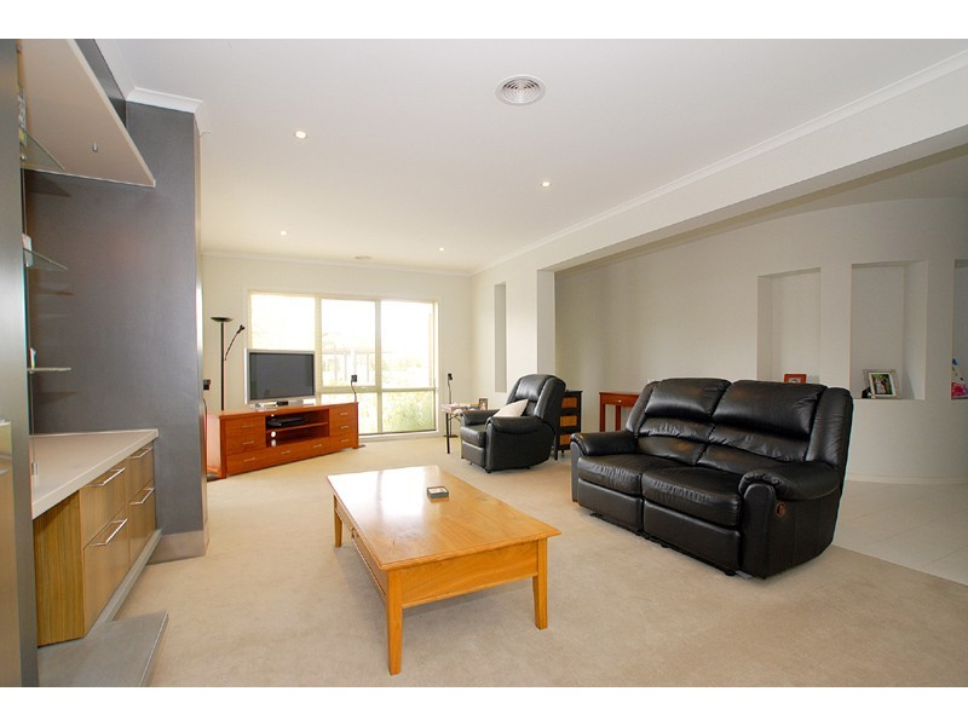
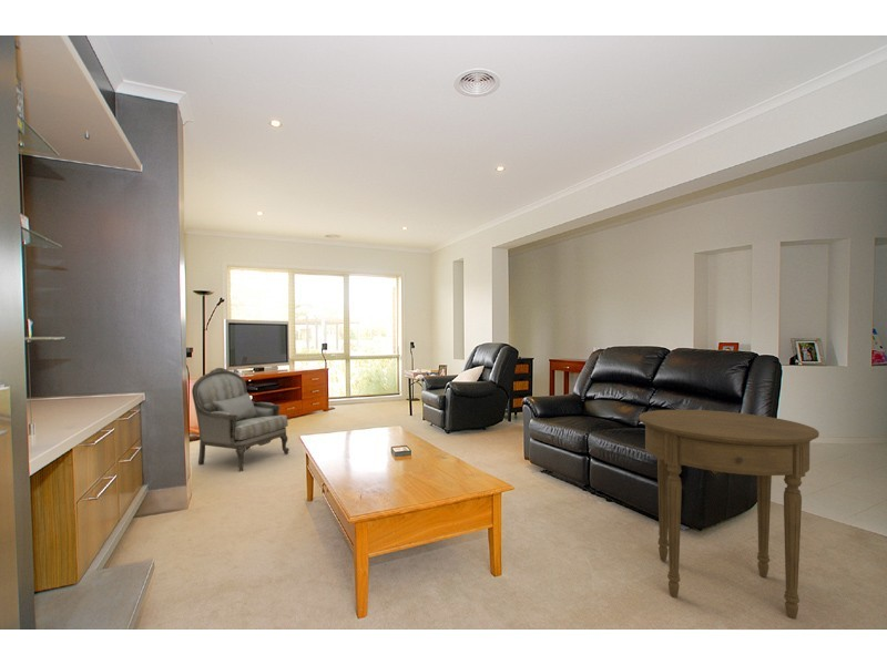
+ armchair [191,367,290,473]
+ side table [638,409,820,621]
